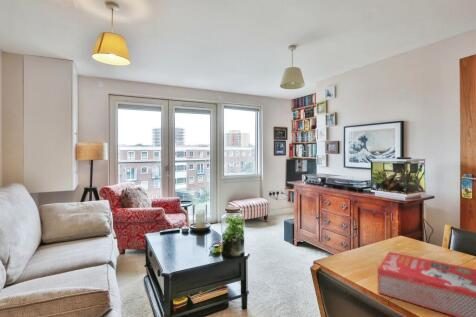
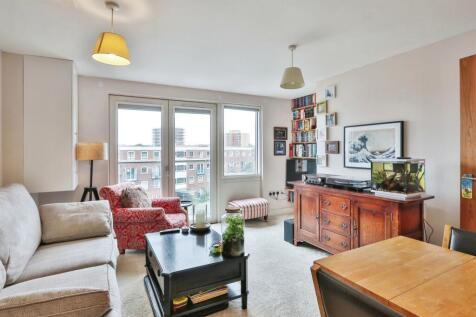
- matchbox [376,251,476,317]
